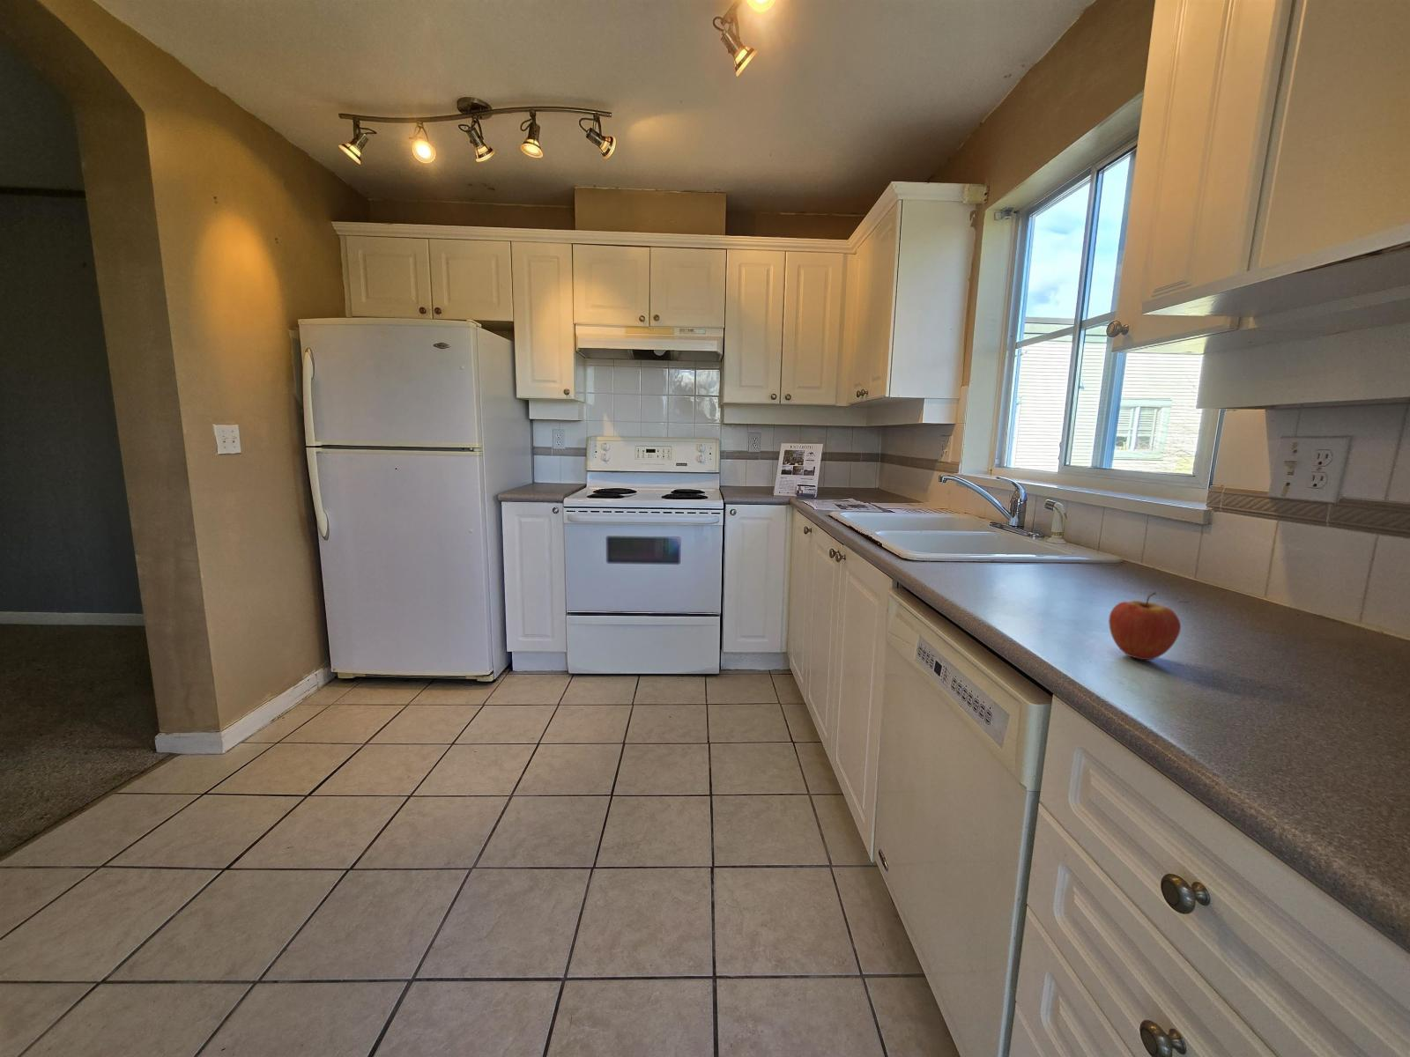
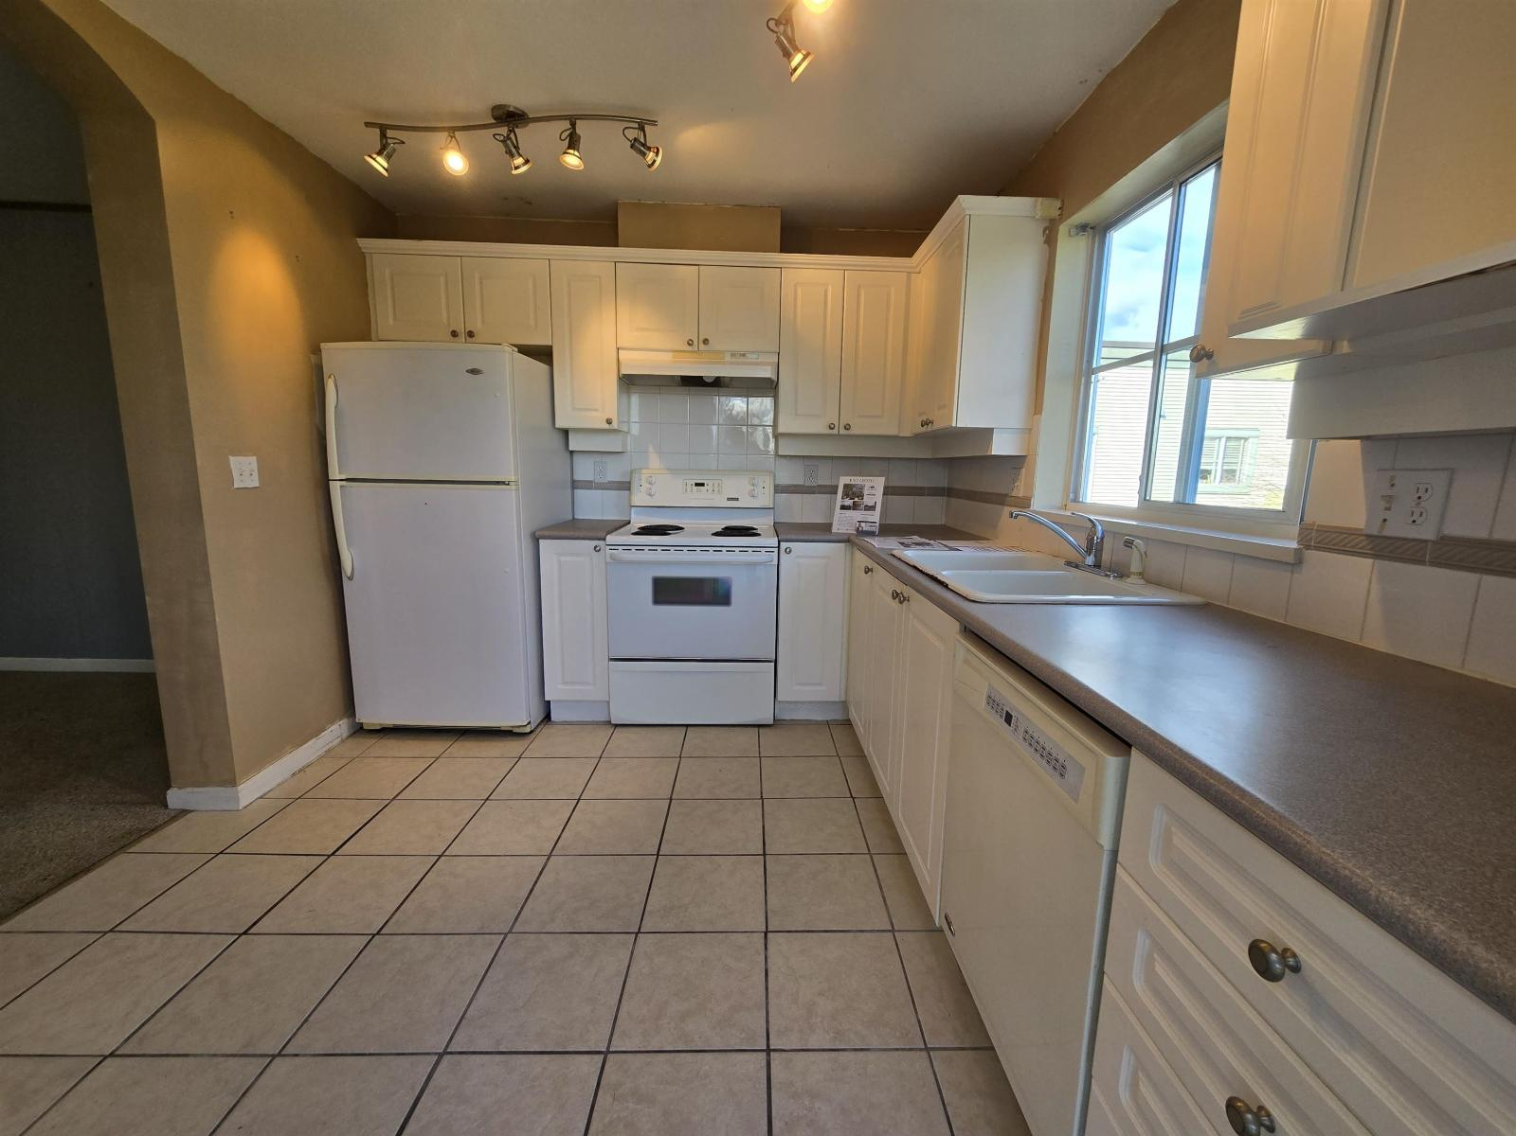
- fruit [1108,591,1181,661]
